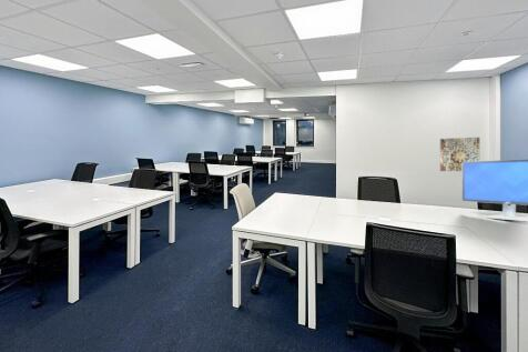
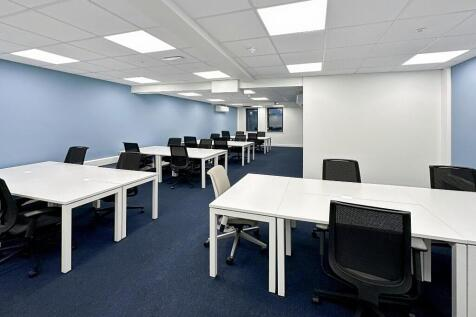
- wall art [439,137,480,172]
- monitor [460,158,528,223]
